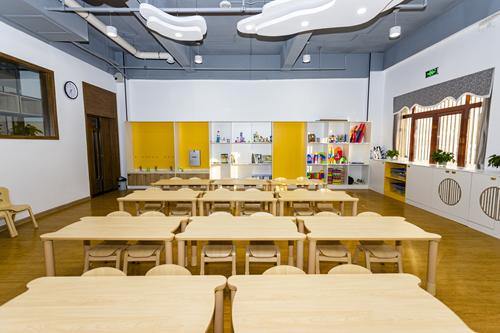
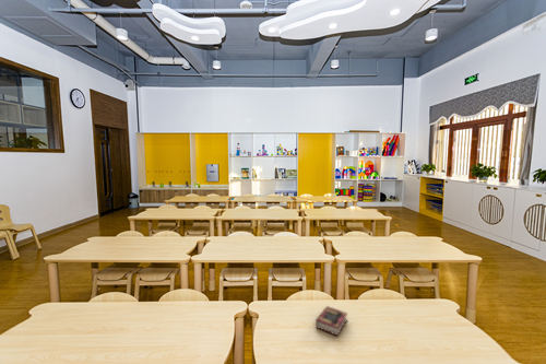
+ book [314,305,348,337]
